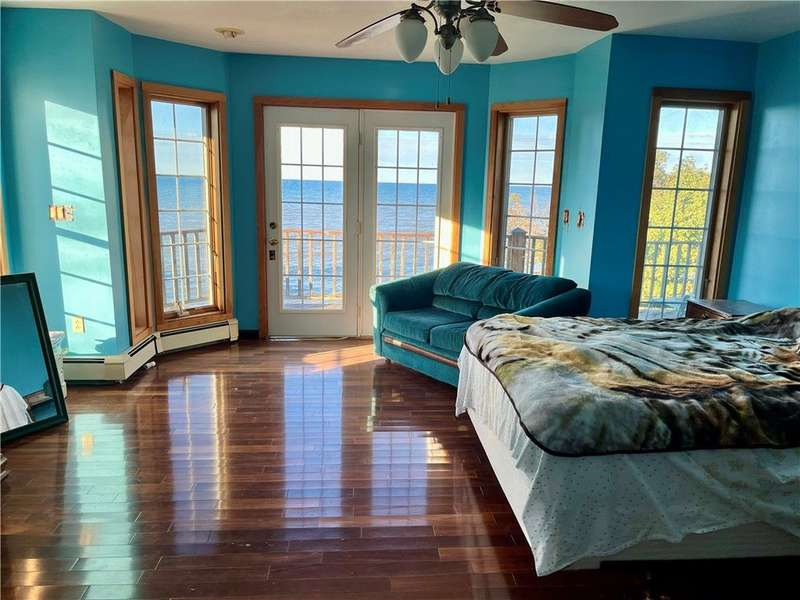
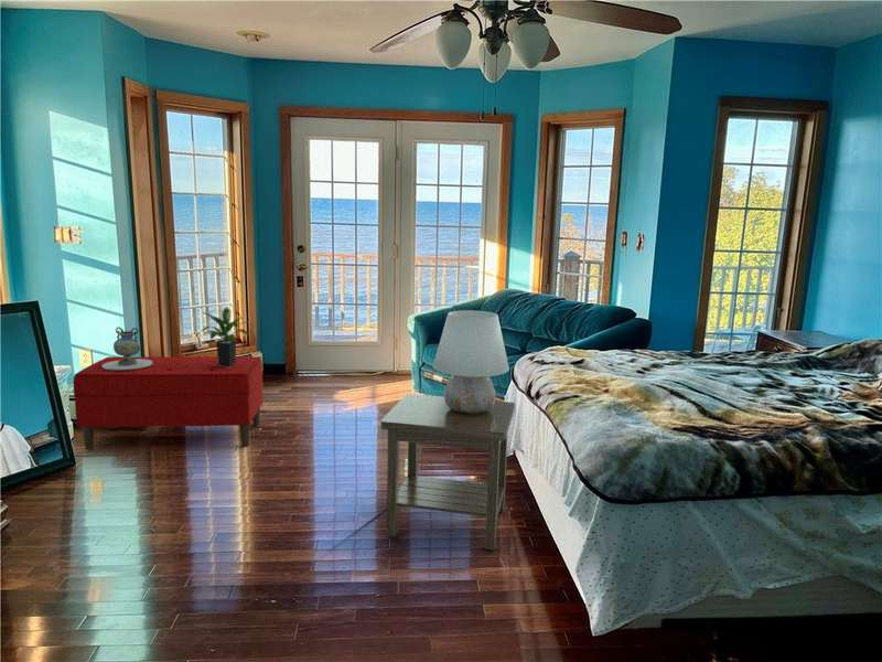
+ side table [380,393,516,552]
+ decorative vase [101,327,152,371]
+ table lamp [432,309,510,414]
+ potted plant [201,307,256,367]
+ bench [72,355,263,450]
